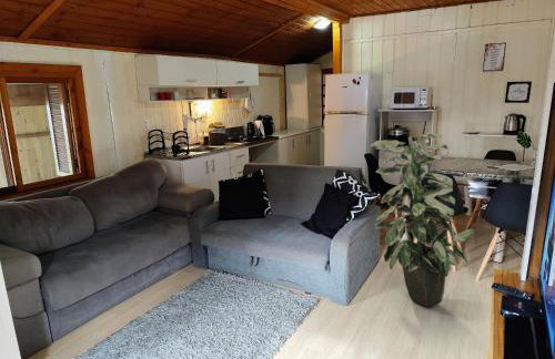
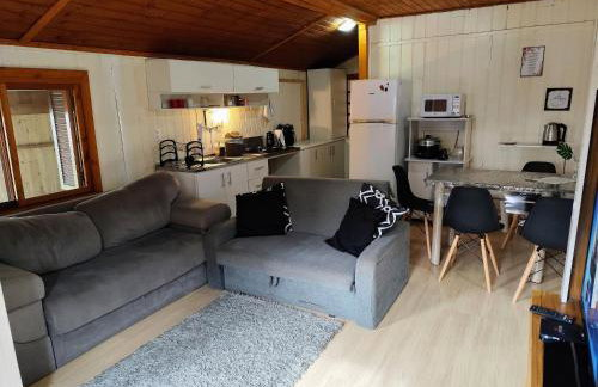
- indoor plant [370,132,476,308]
